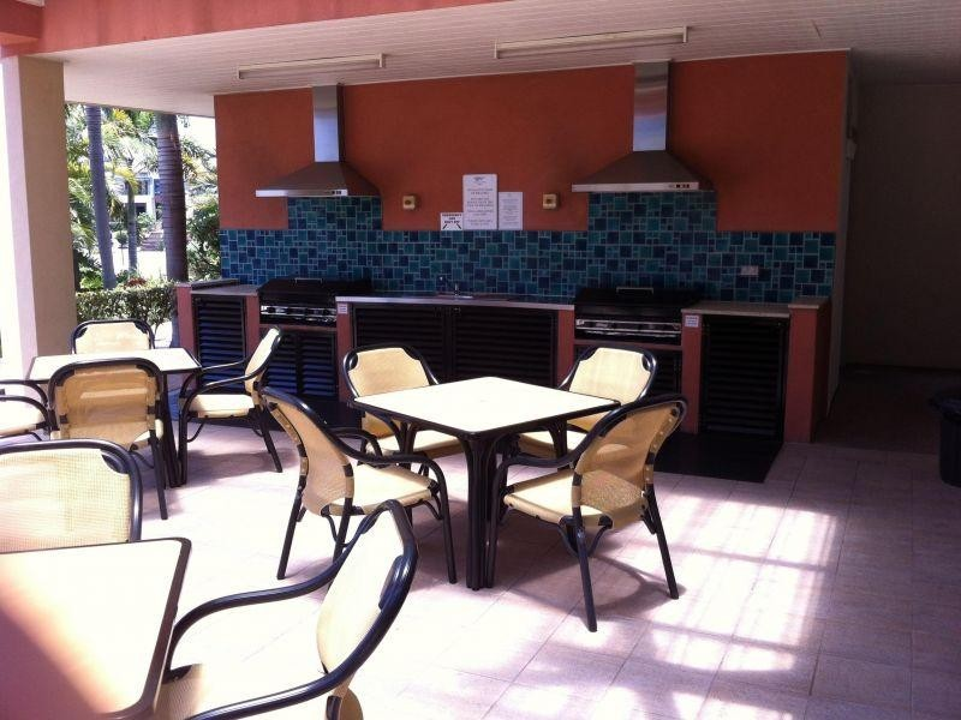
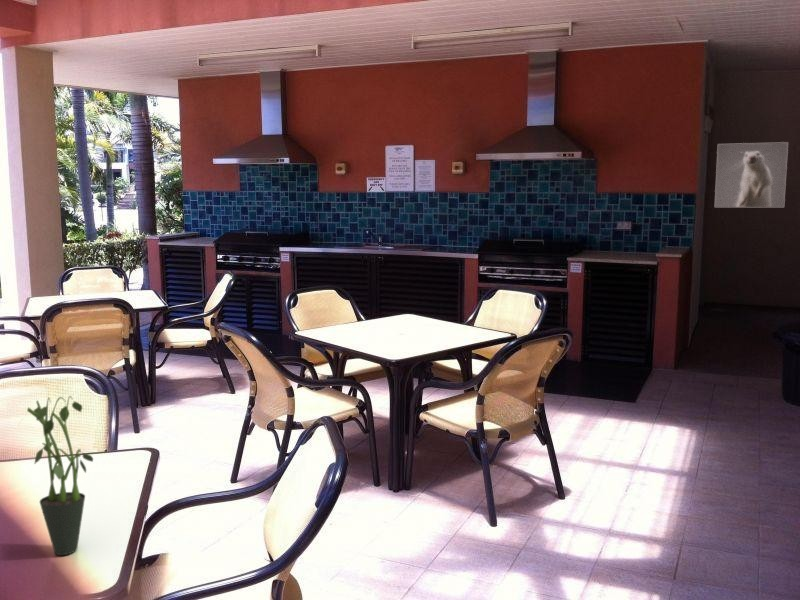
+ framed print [714,141,789,208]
+ potted plant [18,395,94,556]
